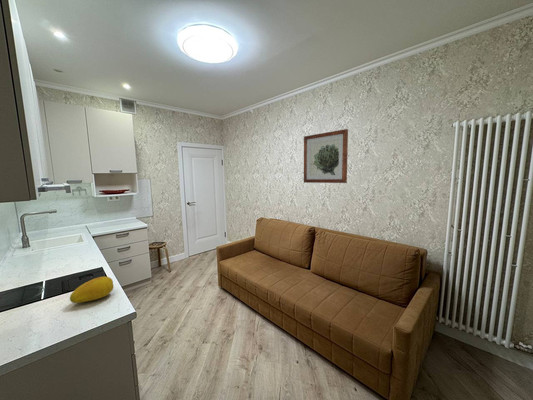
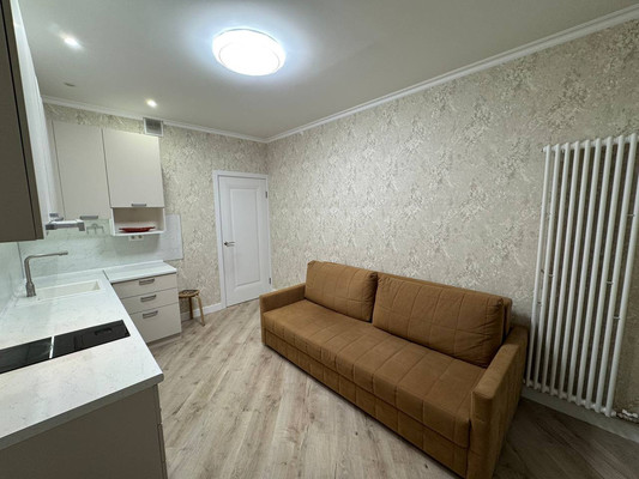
- fruit [69,276,115,304]
- wall art [303,128,349,184]
